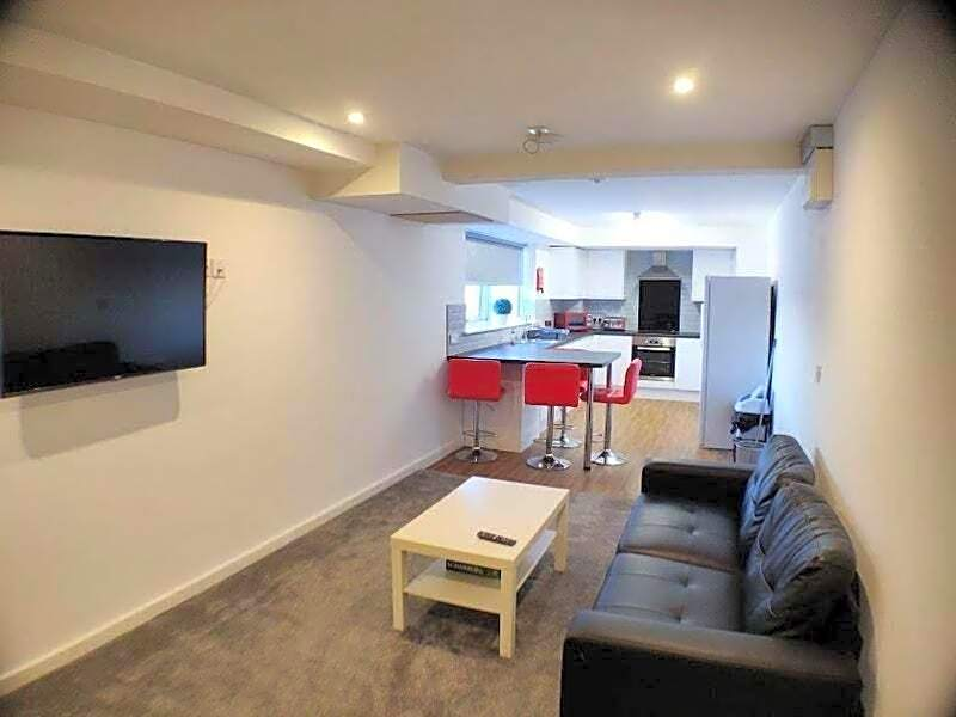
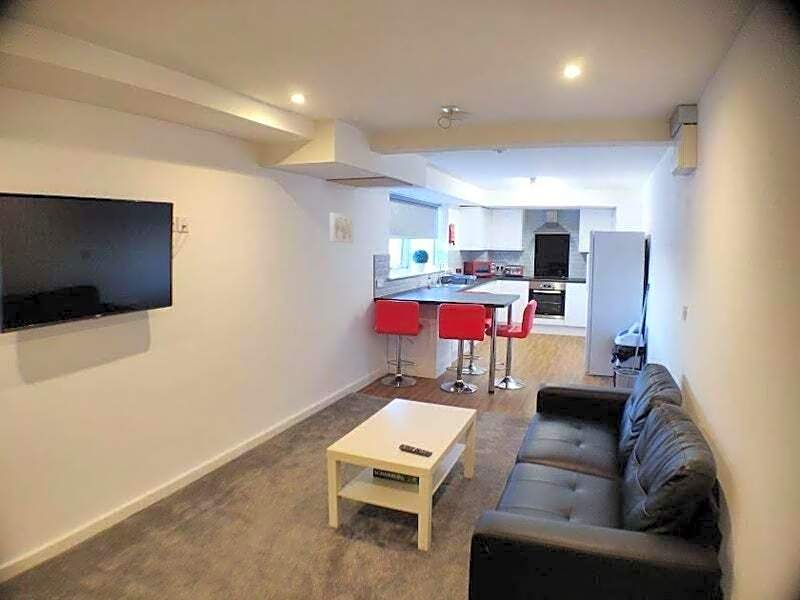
+ wall art [329,212,355,244]
